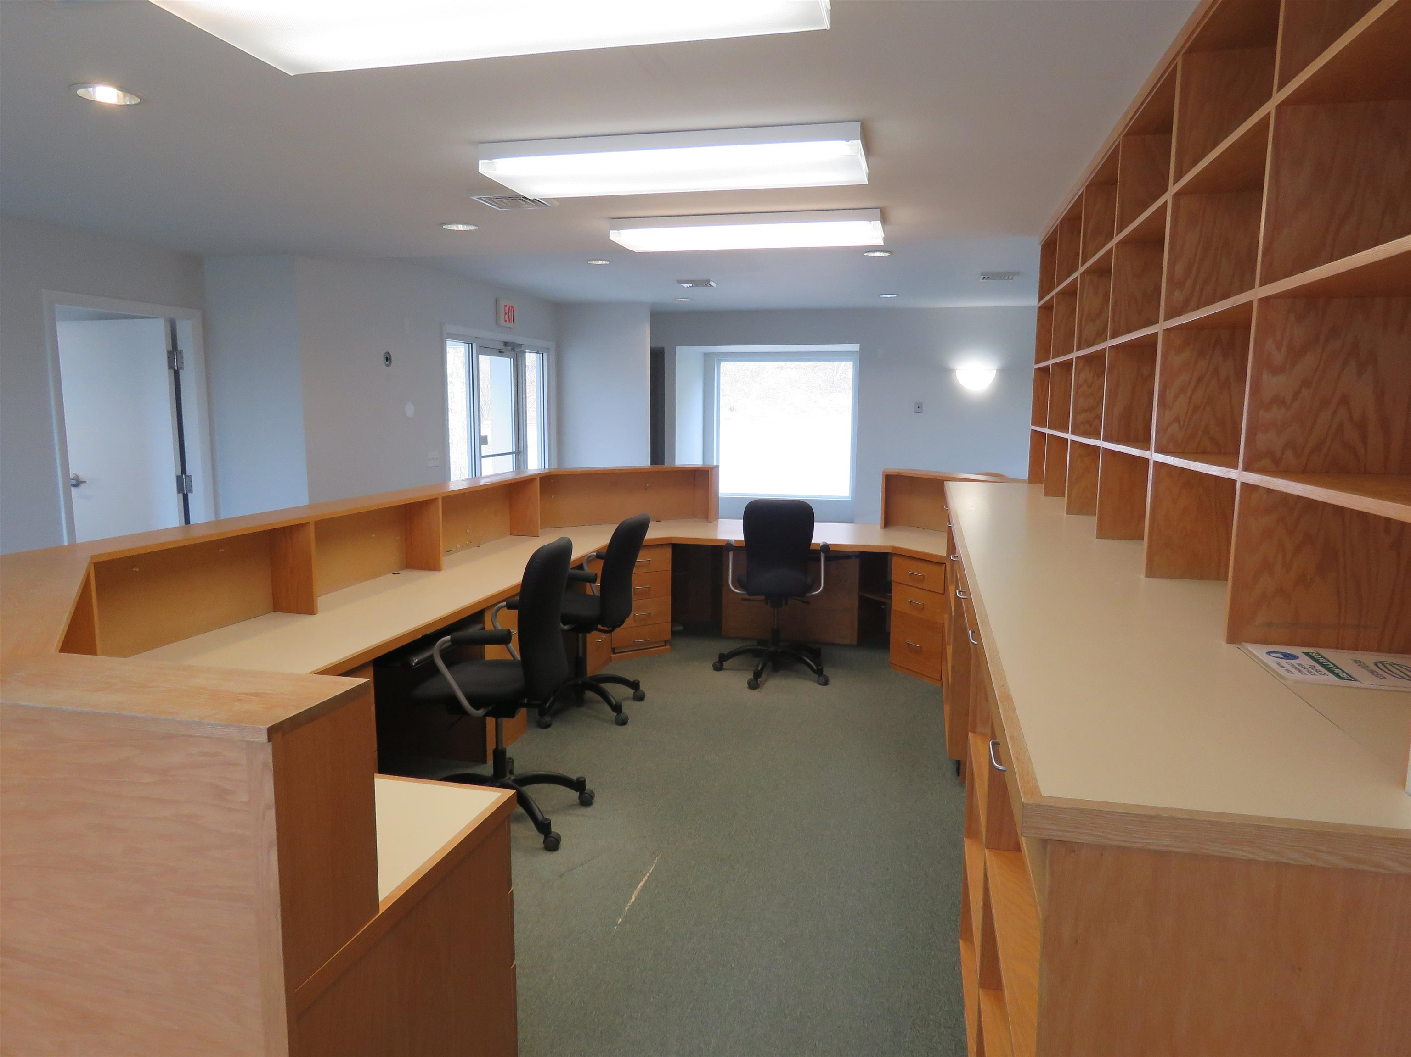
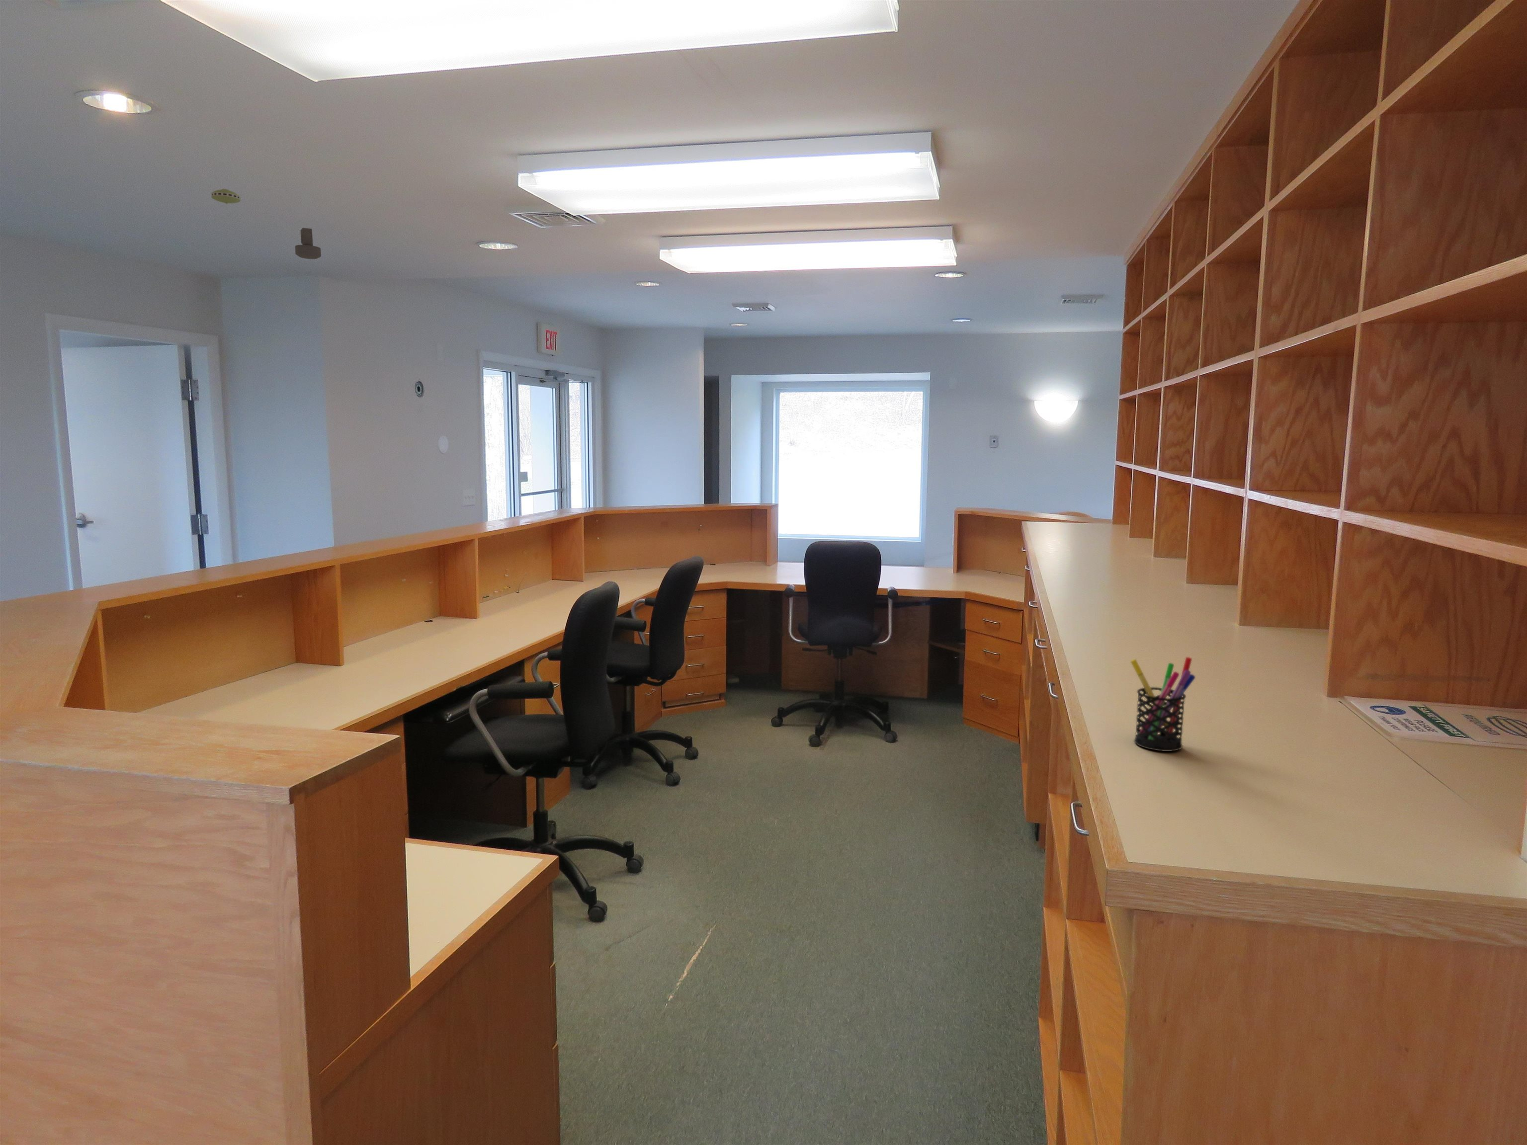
+ security camera [295,227,321,260]
+ smoke detector [210,189,242,204]
+ pen holder [1130,657,1196,752]
